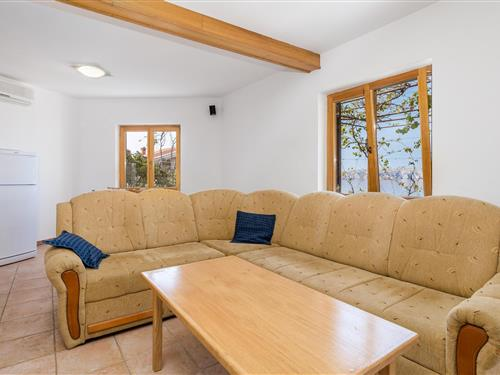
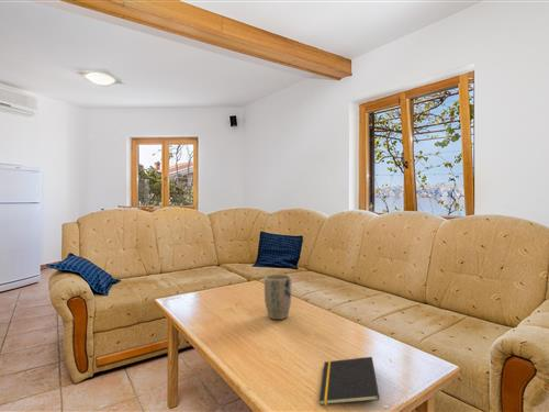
+ plant pot [264,274,292,321]
+ notepad [318,356,381,407]
